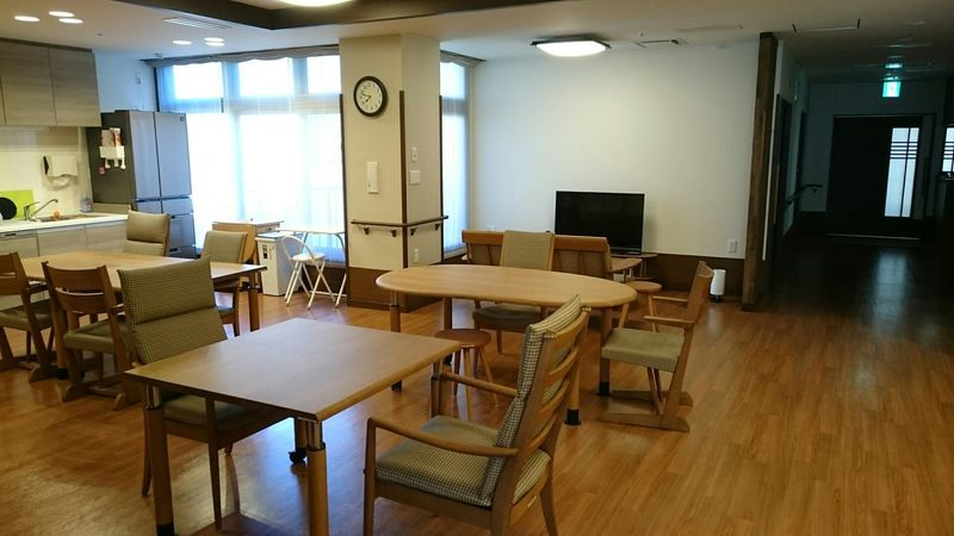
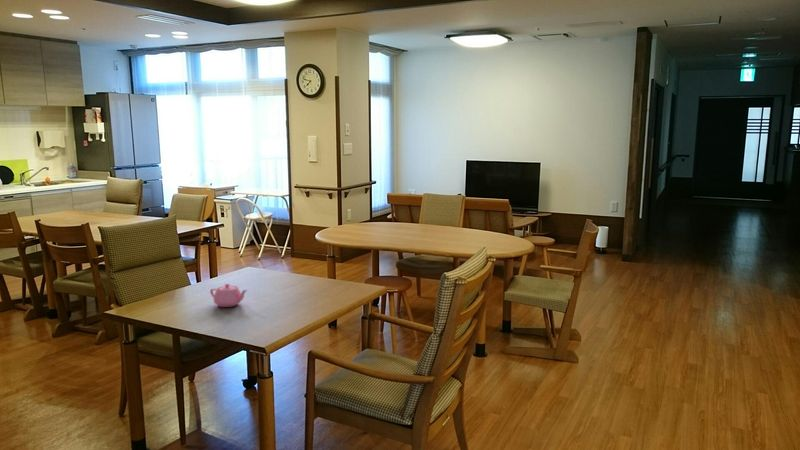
+ teapot [209,283,248,308]
